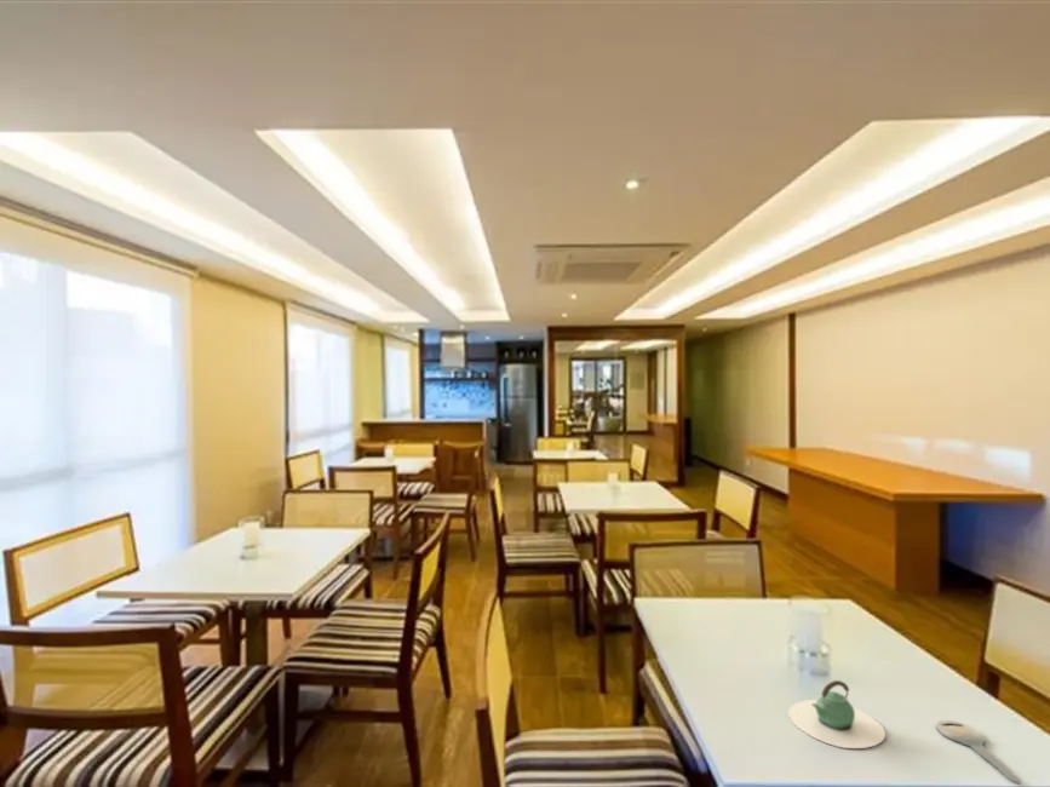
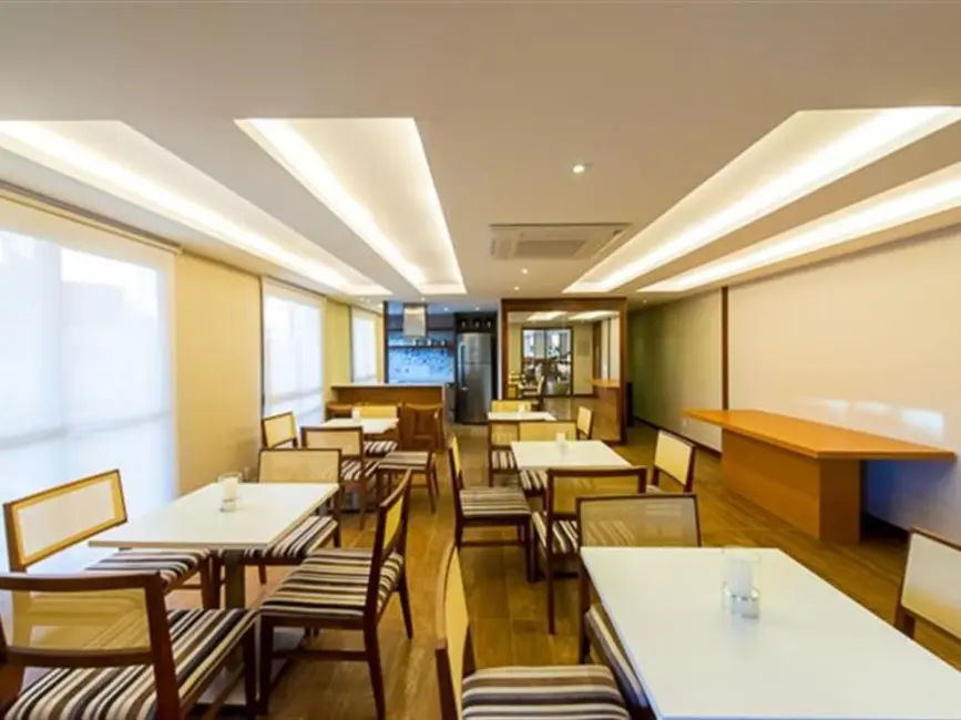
- teapot [786,679,887,749]
- key [935,719,1021,786]
